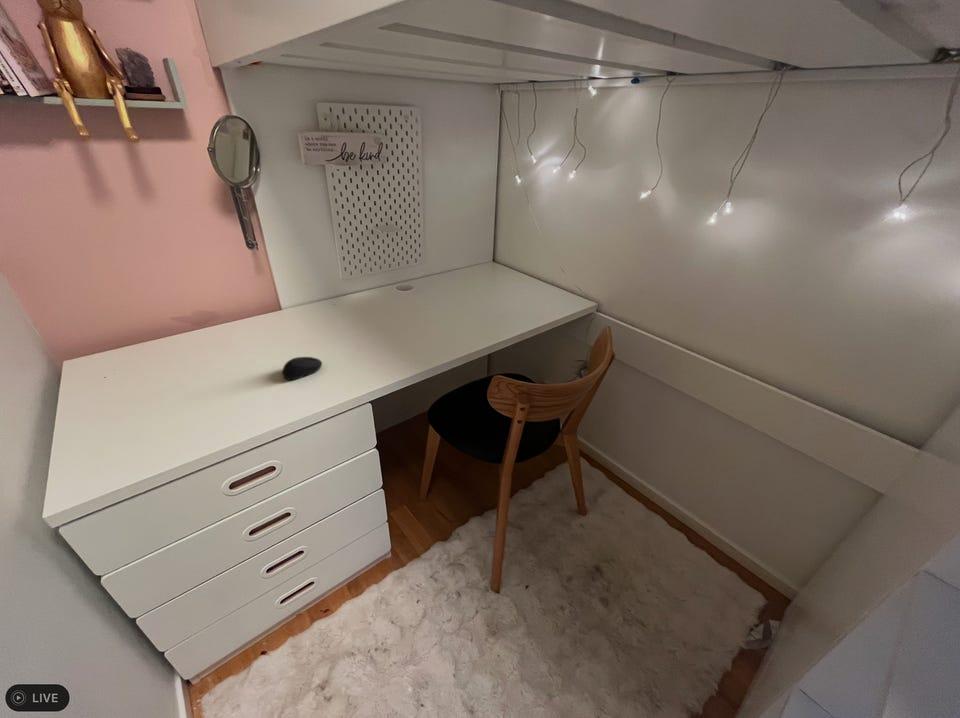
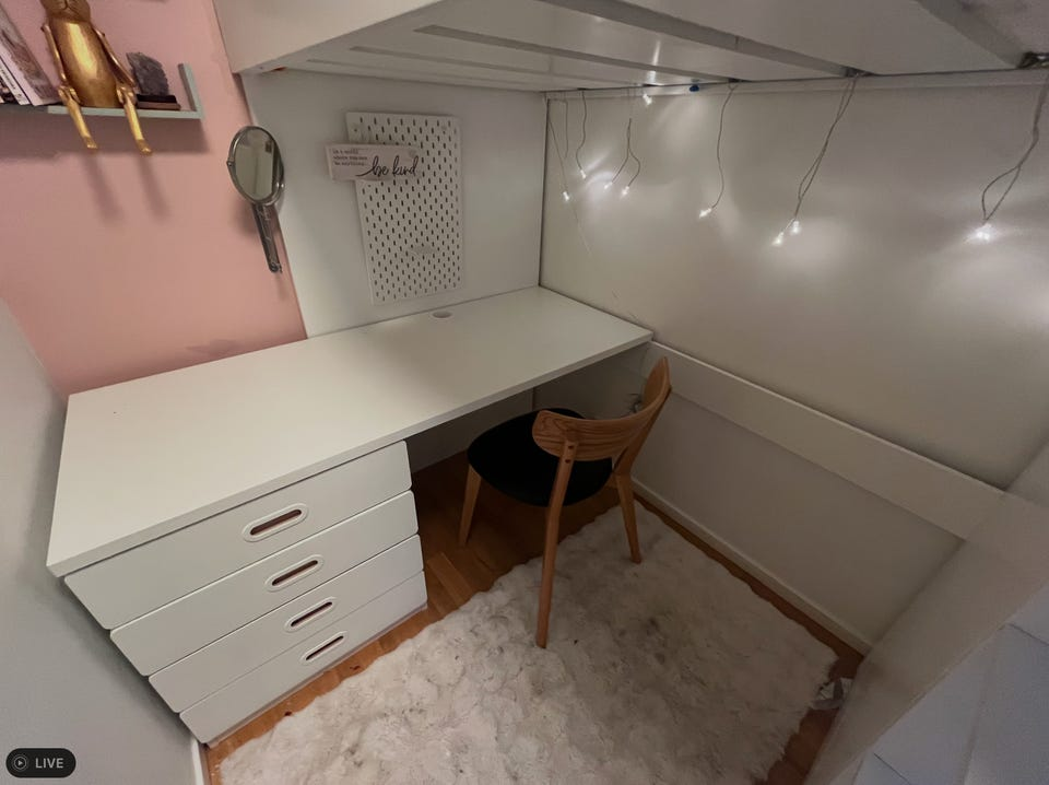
- computer mouse [281,356,323,381]
